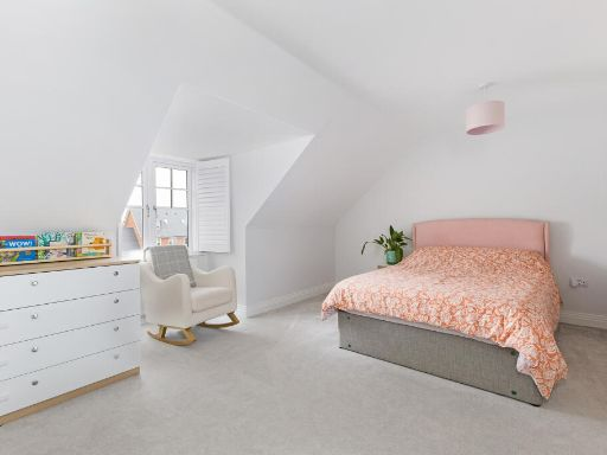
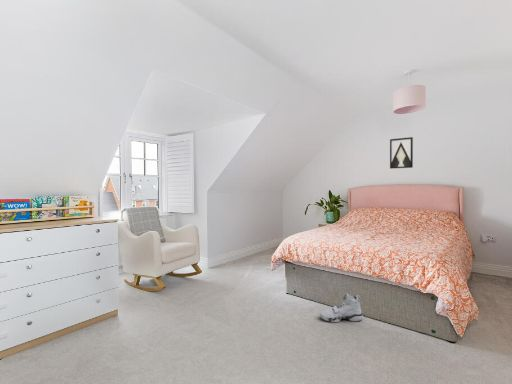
+ sneaker [319,292,364,323]
+ wall art [389,136,414,170]
